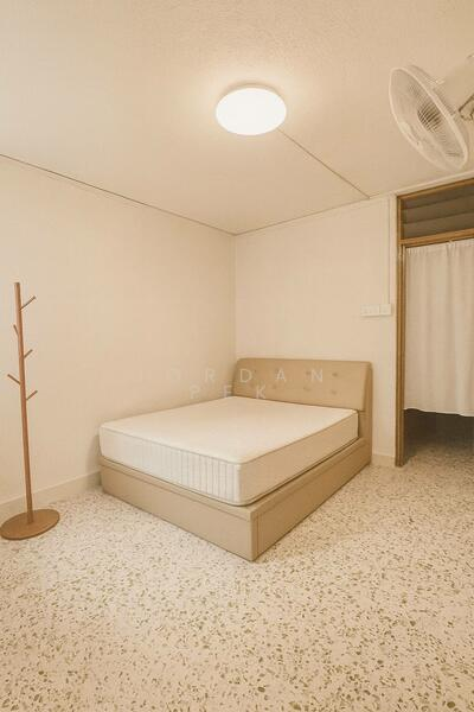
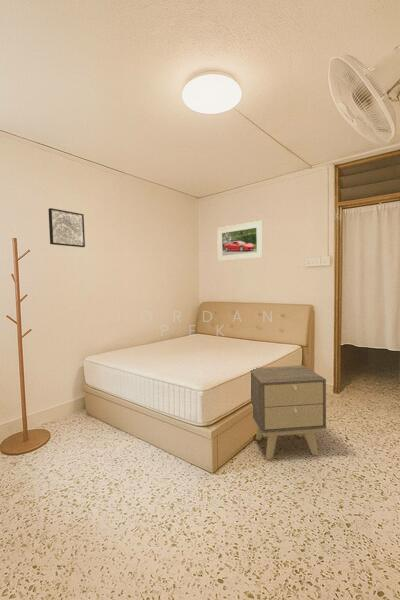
+ wall art [47,207,86,248]
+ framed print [216,220,264,262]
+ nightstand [250,364,327,461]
